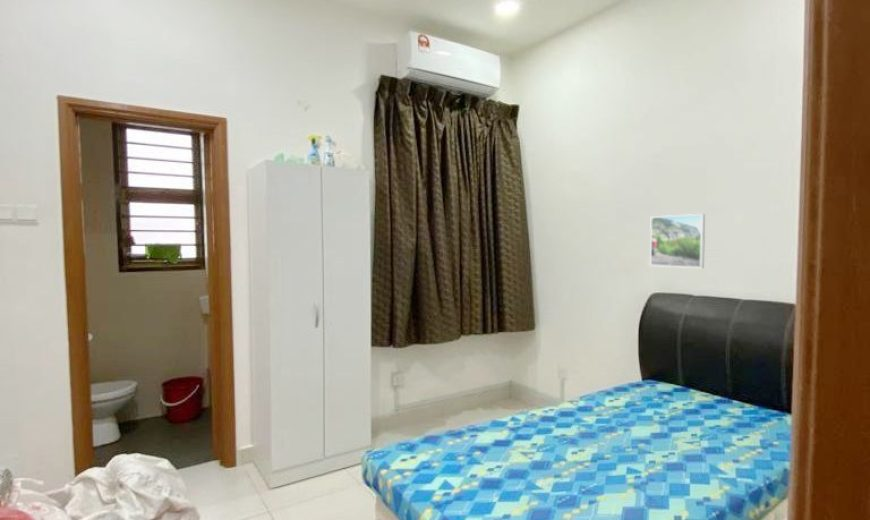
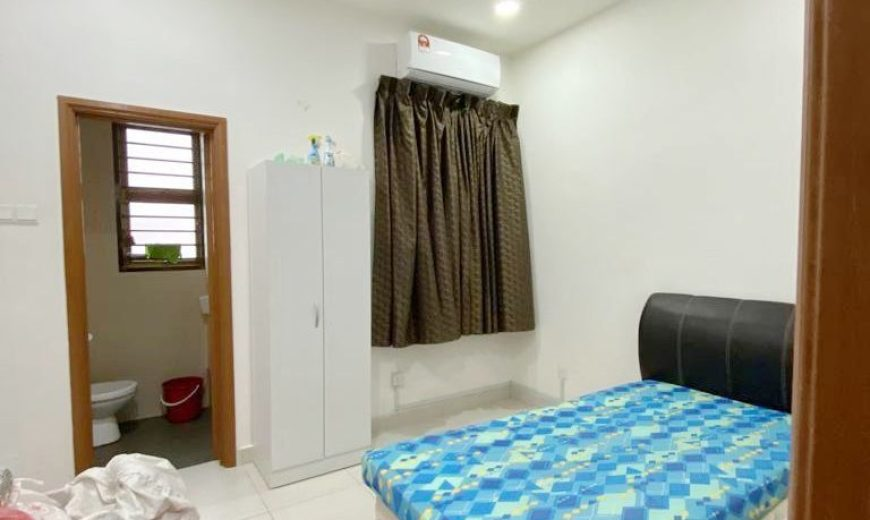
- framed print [649,213,706,269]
